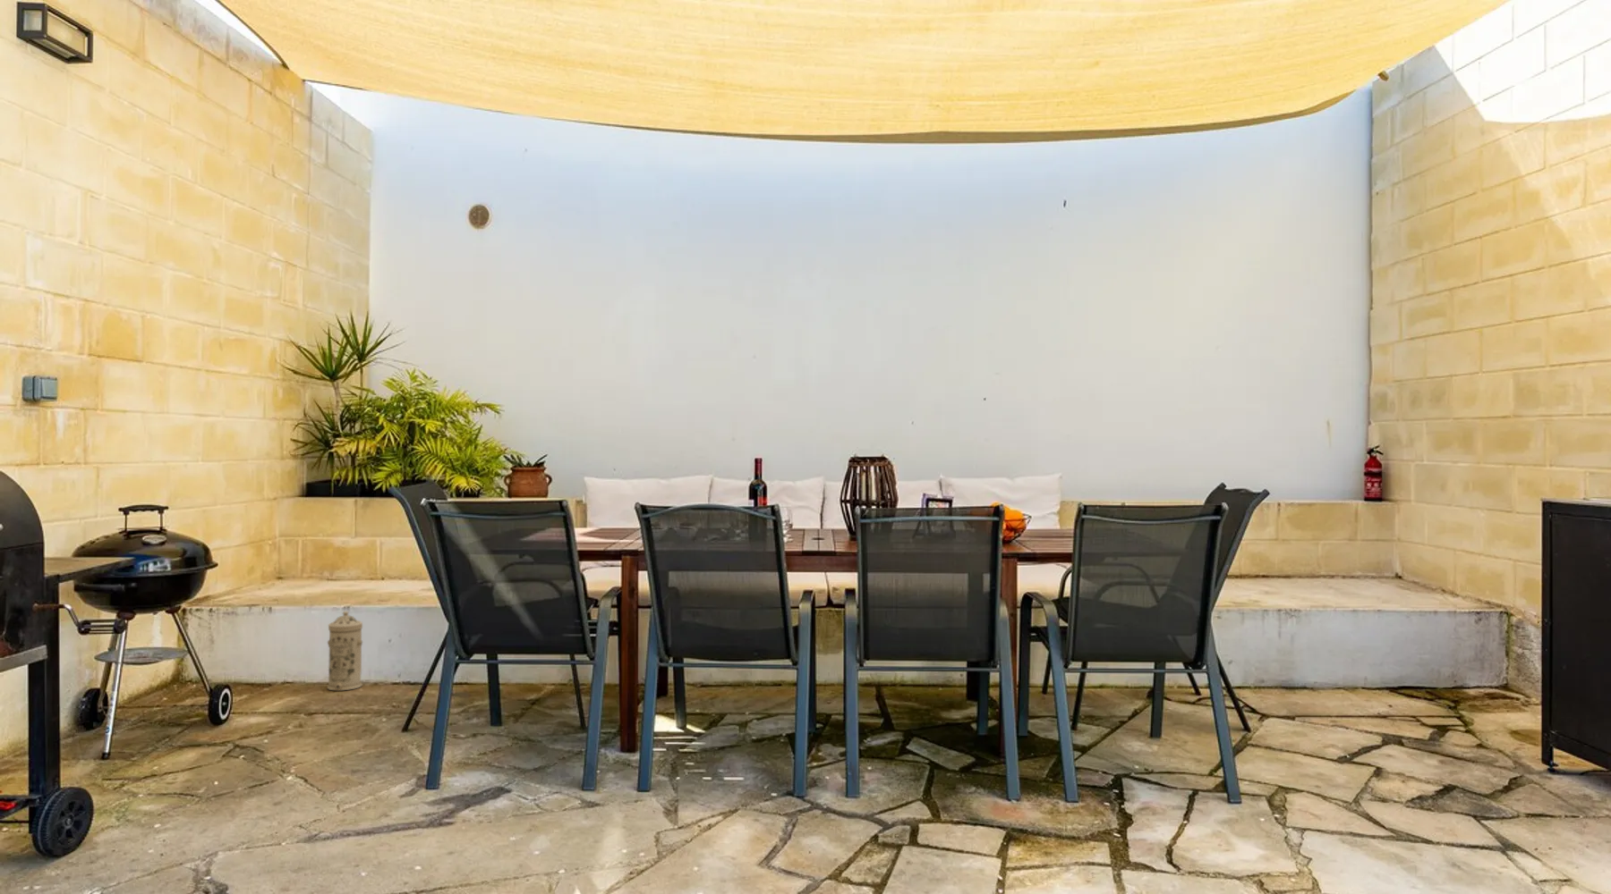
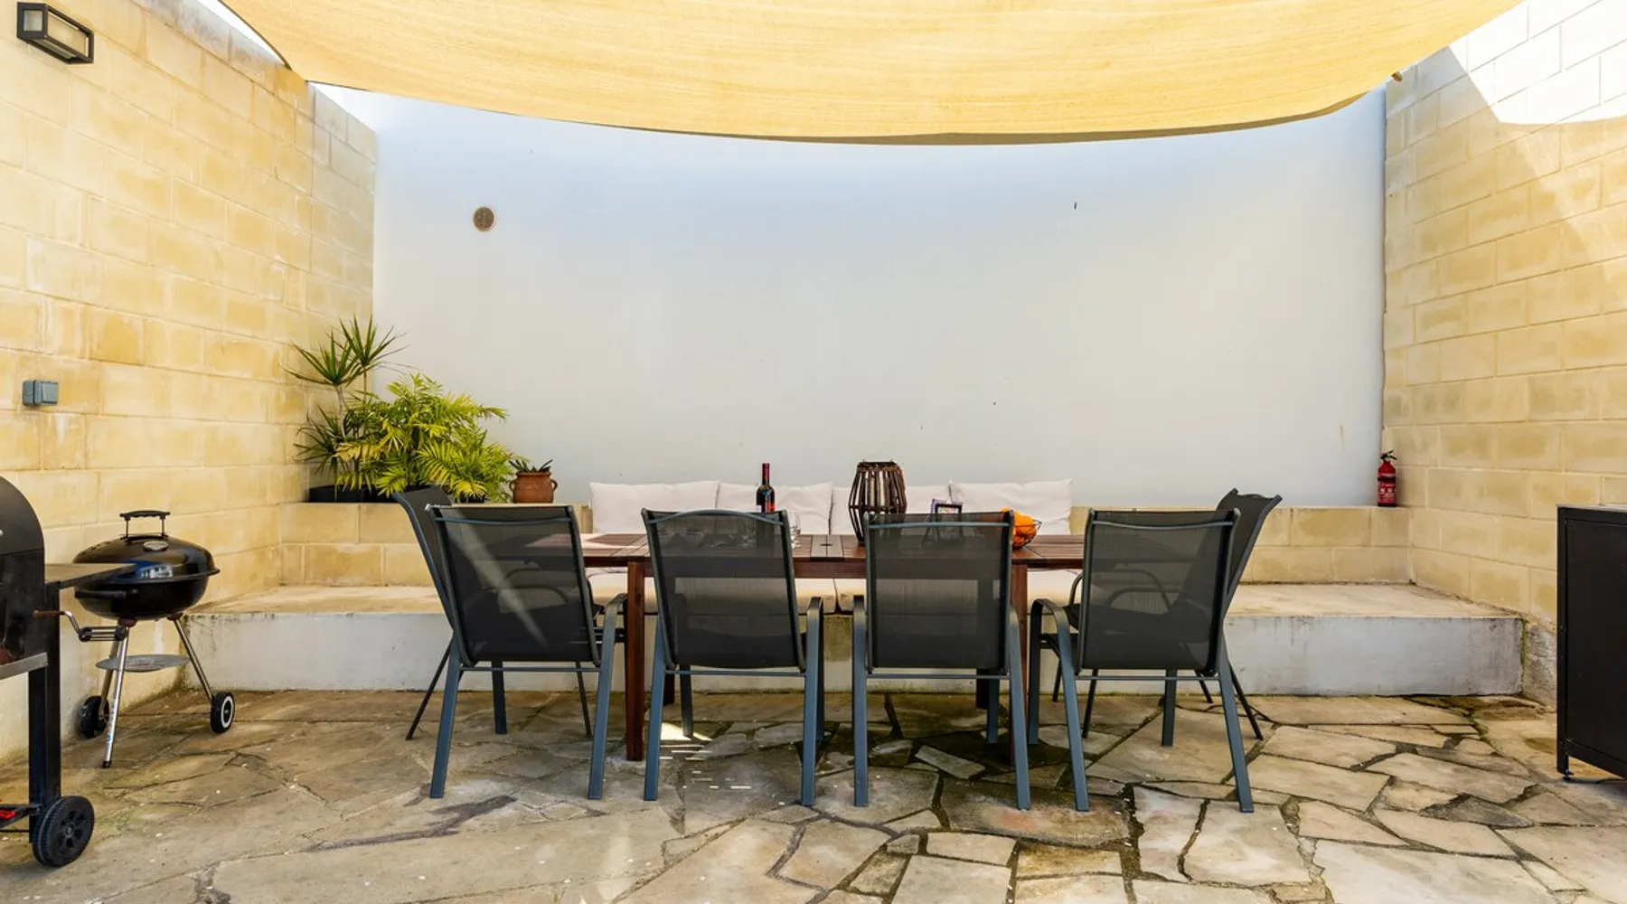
- water filter [326,611,364,691]
